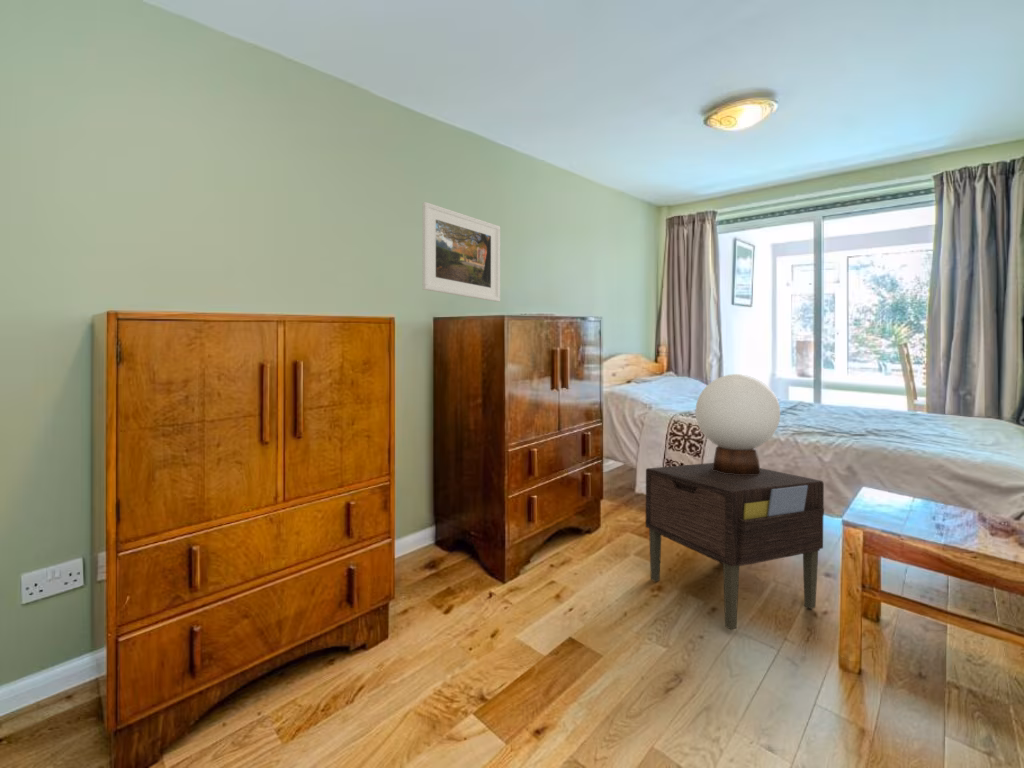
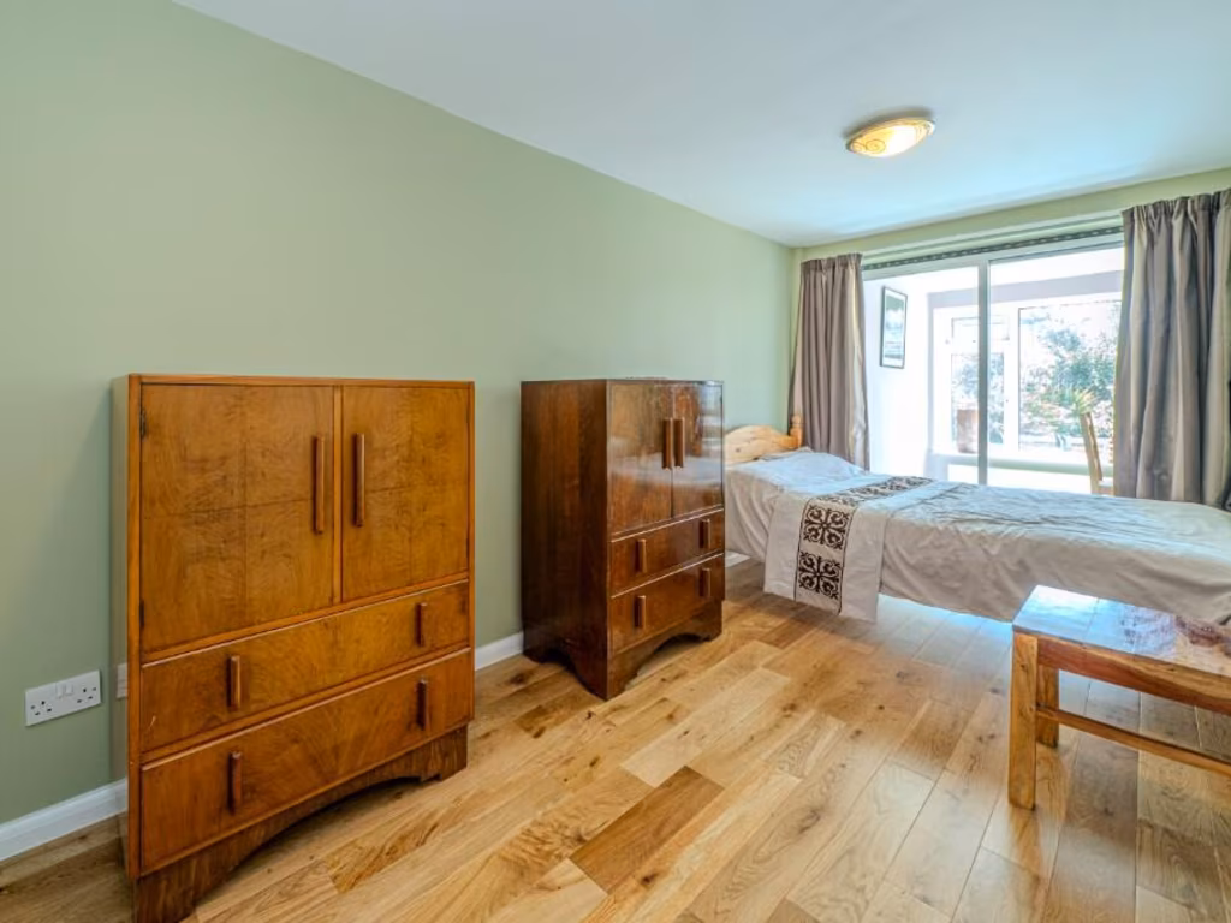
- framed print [422,201,501,303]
- nightstand [645,462,825,631]
- table lamp [694,373,781,475]
